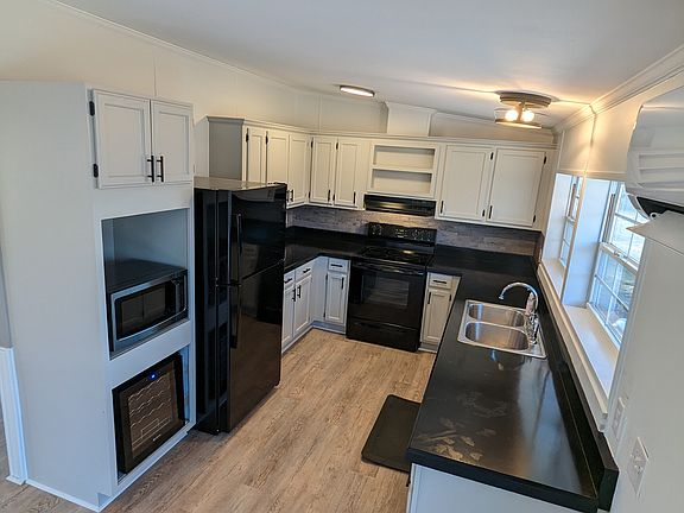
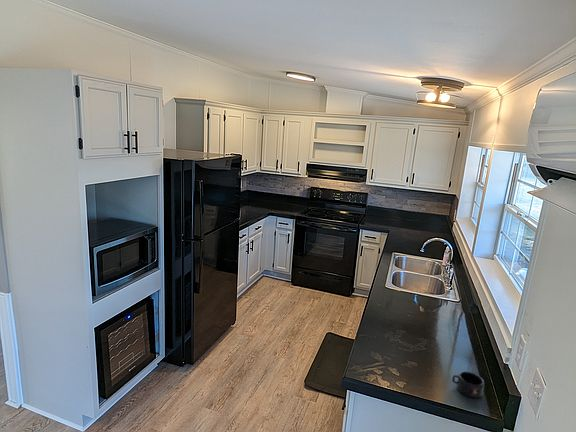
+ mug [451,370,485,399]
